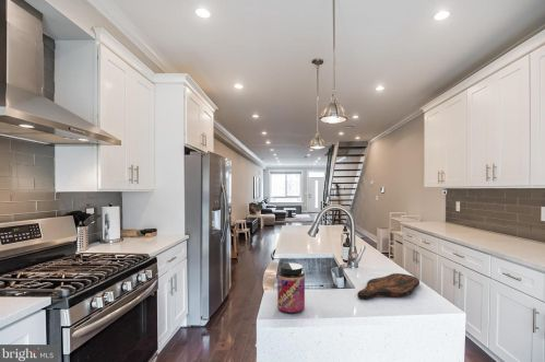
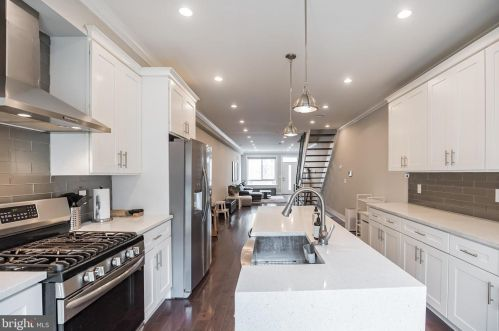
- cutting board [356,272,420,301]
- jar [276,262,306,315]
